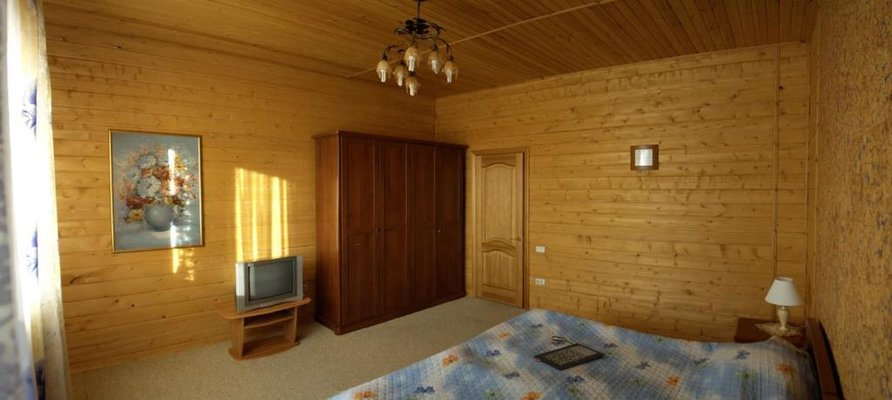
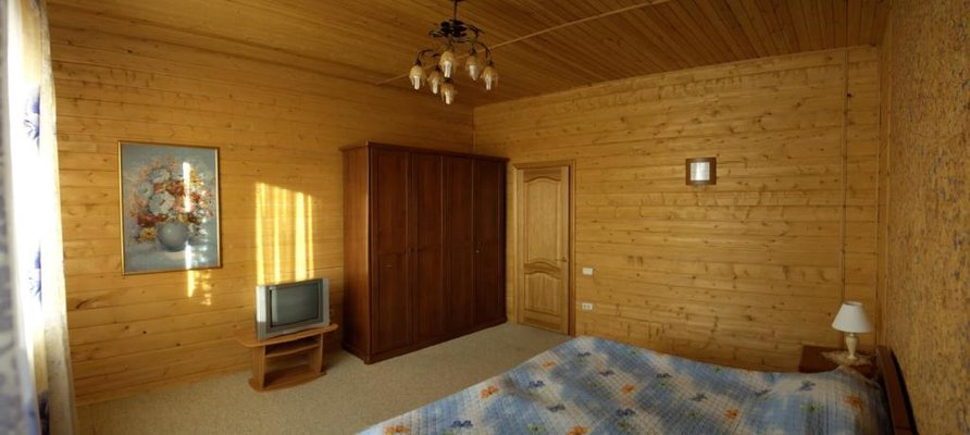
- clutch bag [533,335,606,371]
